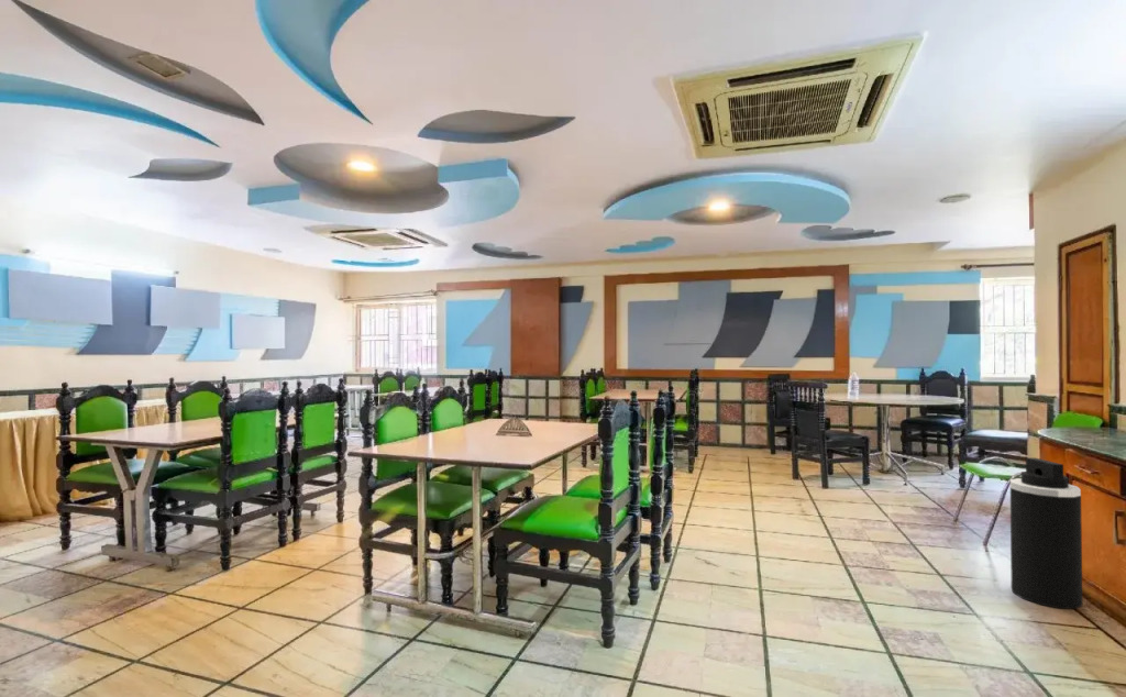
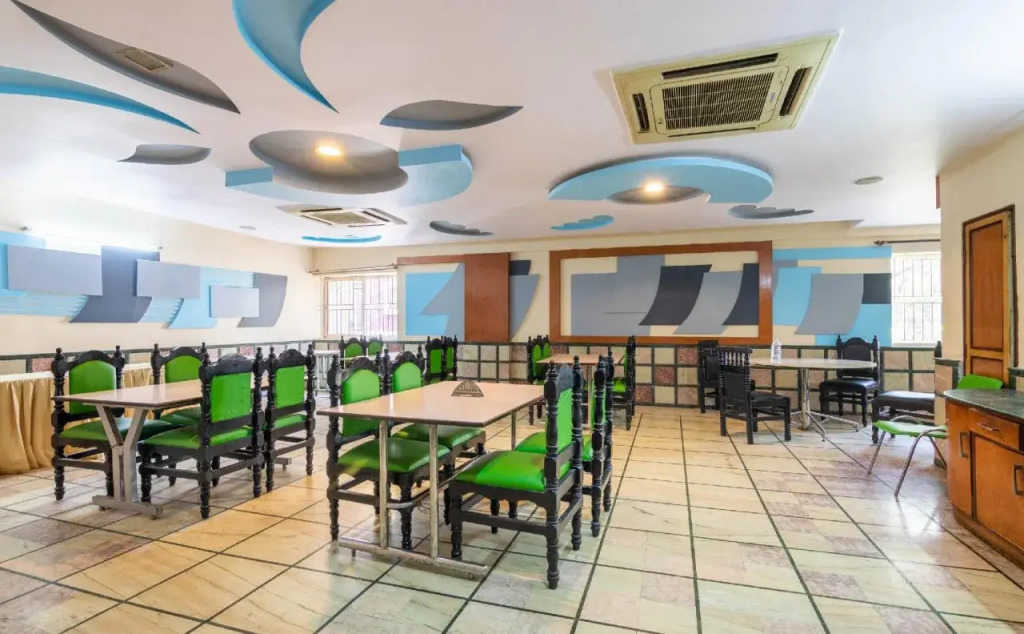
- trash can [1009,456,1083,610]
